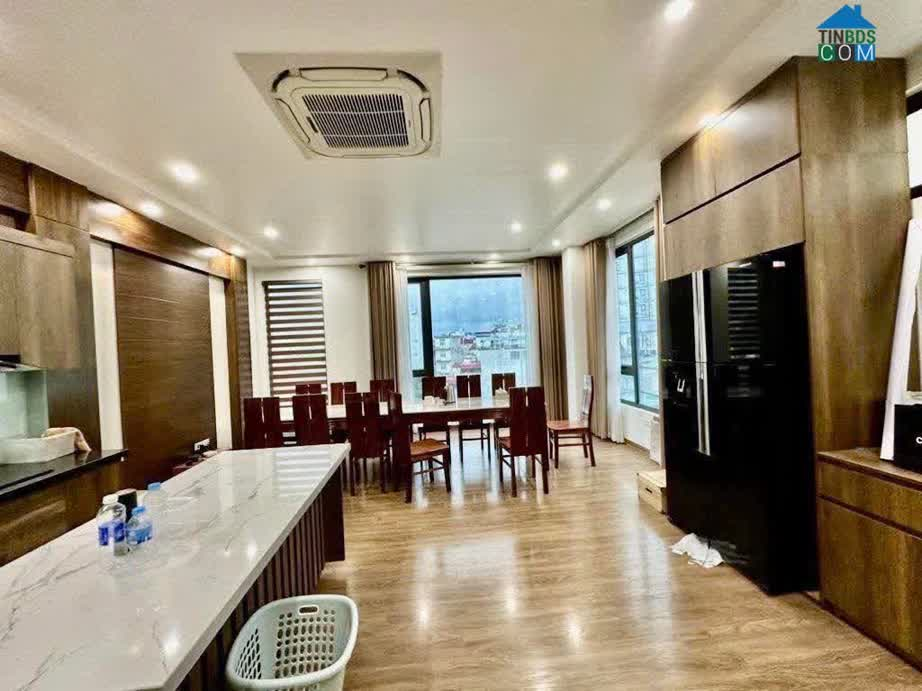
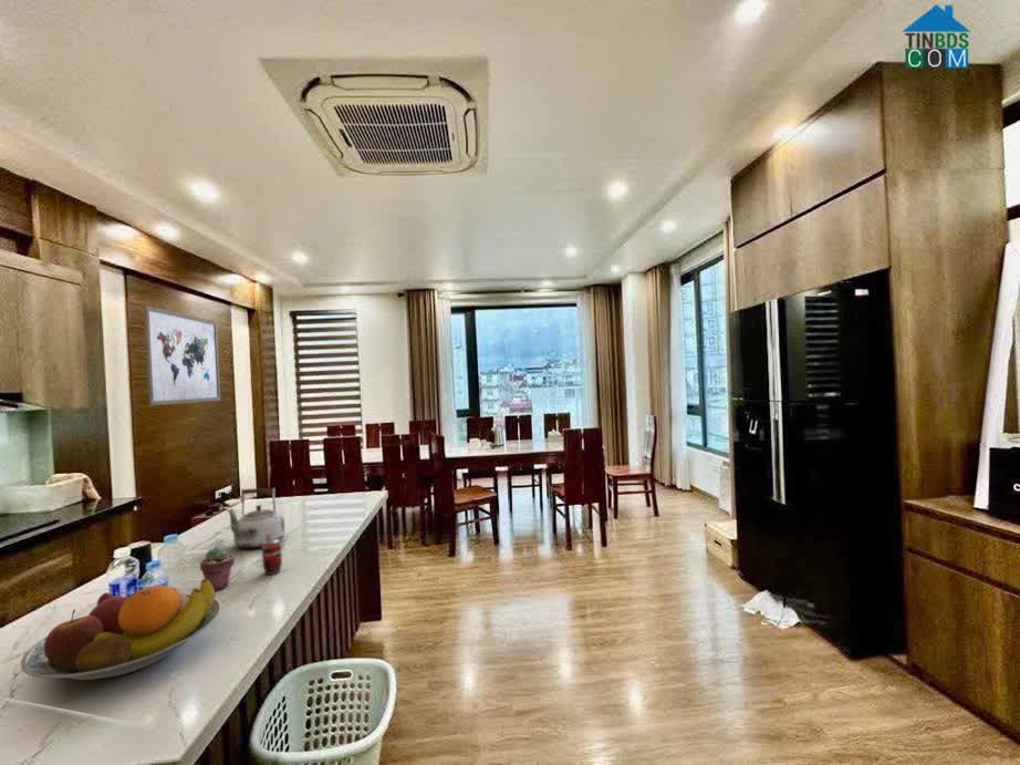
+ beverage can [261,534,283,576]
+ kettle [226,487,287,549]
+ wall art [143,304,221,406]
+ fruit bowl [20,578,222,681]
+ potted succulent [199,546,236,591]
